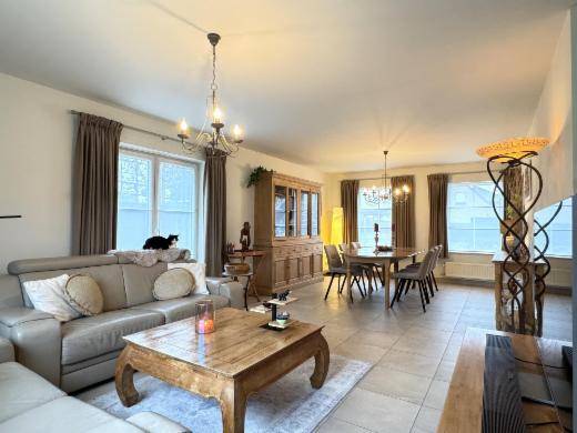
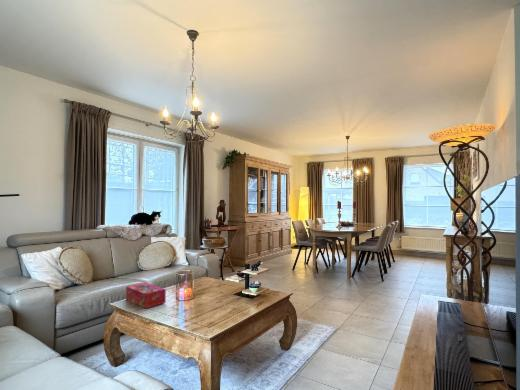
+ tissue box [125,282,167,309]
